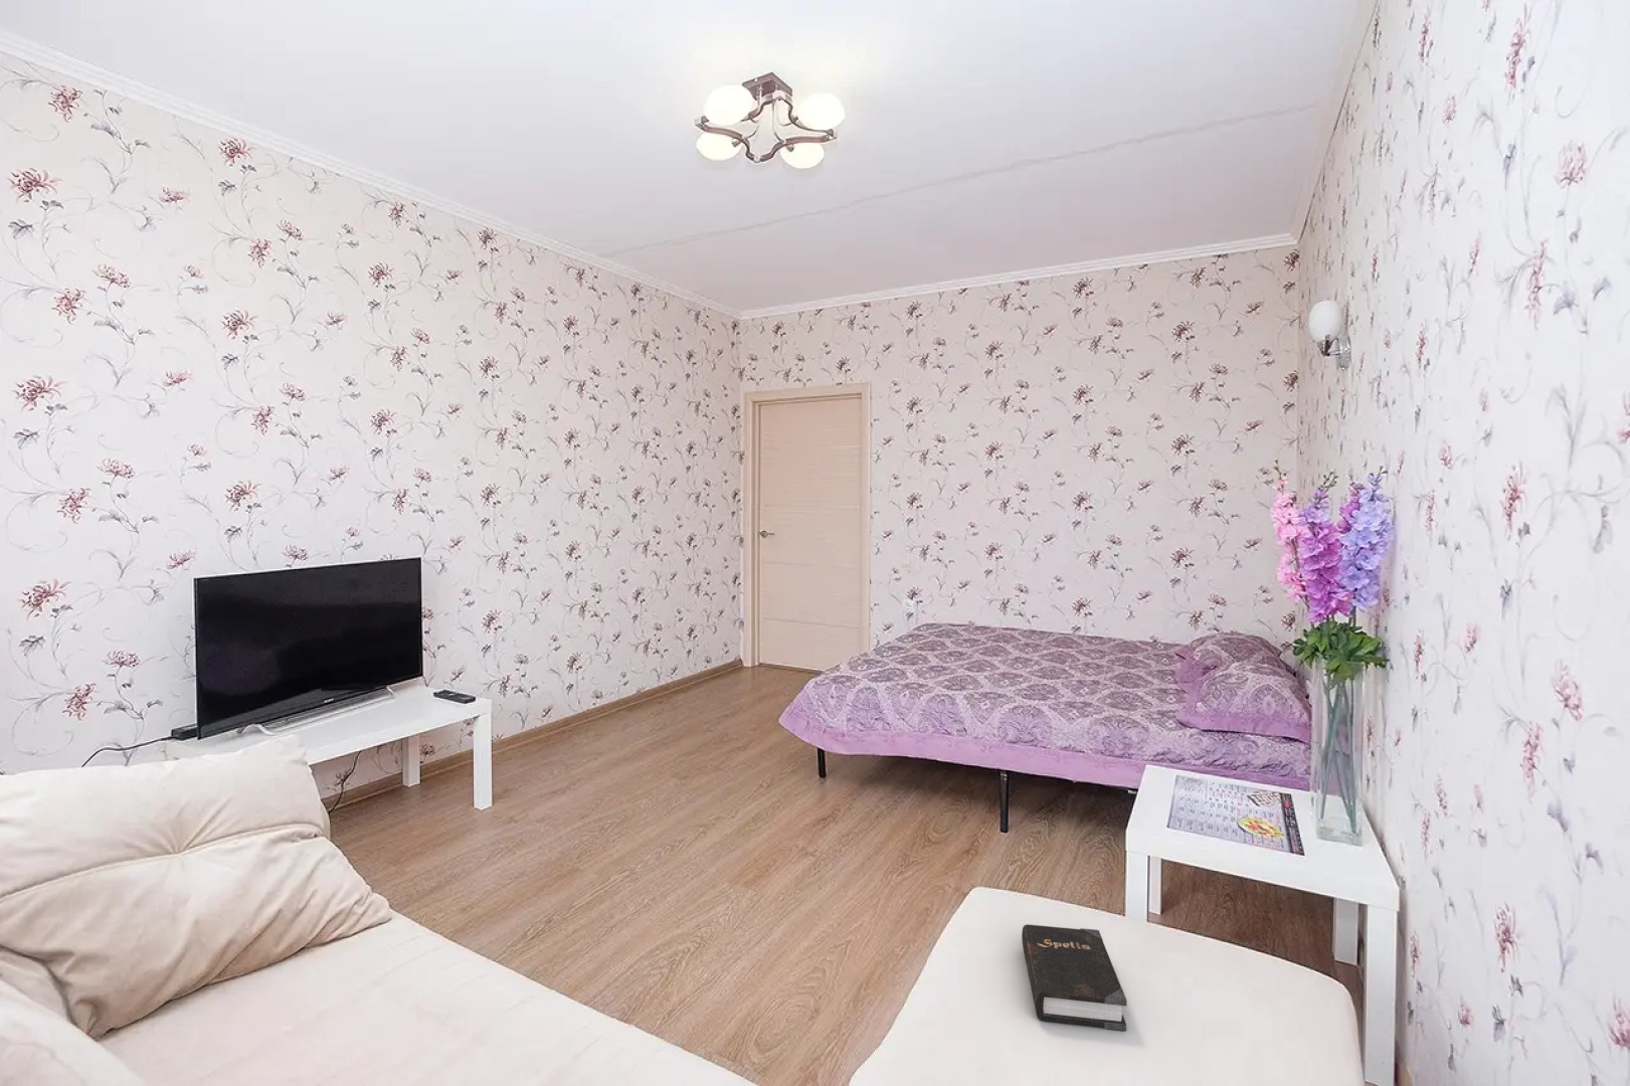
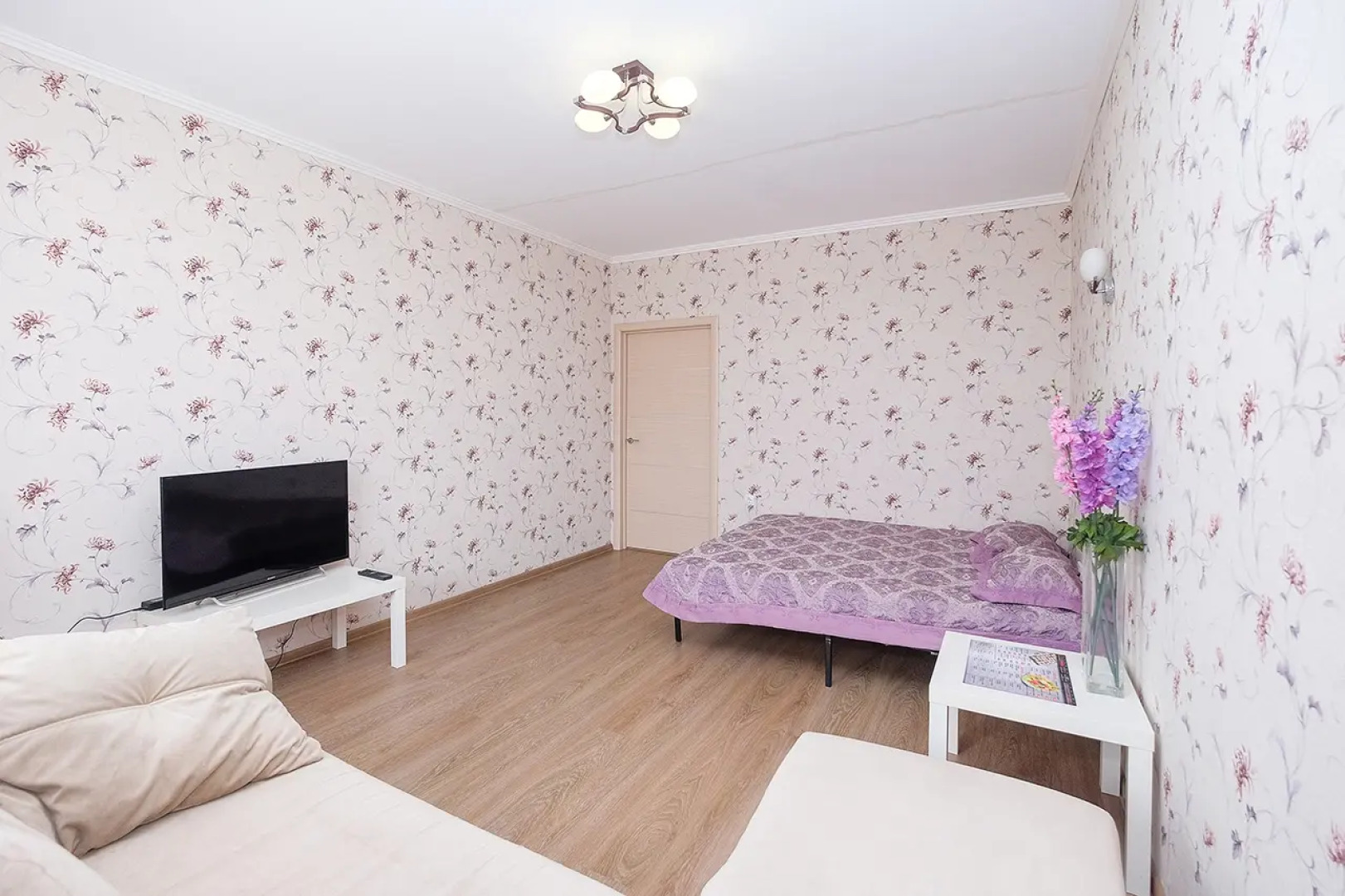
- hardback book [1020,924,1128,1031]
